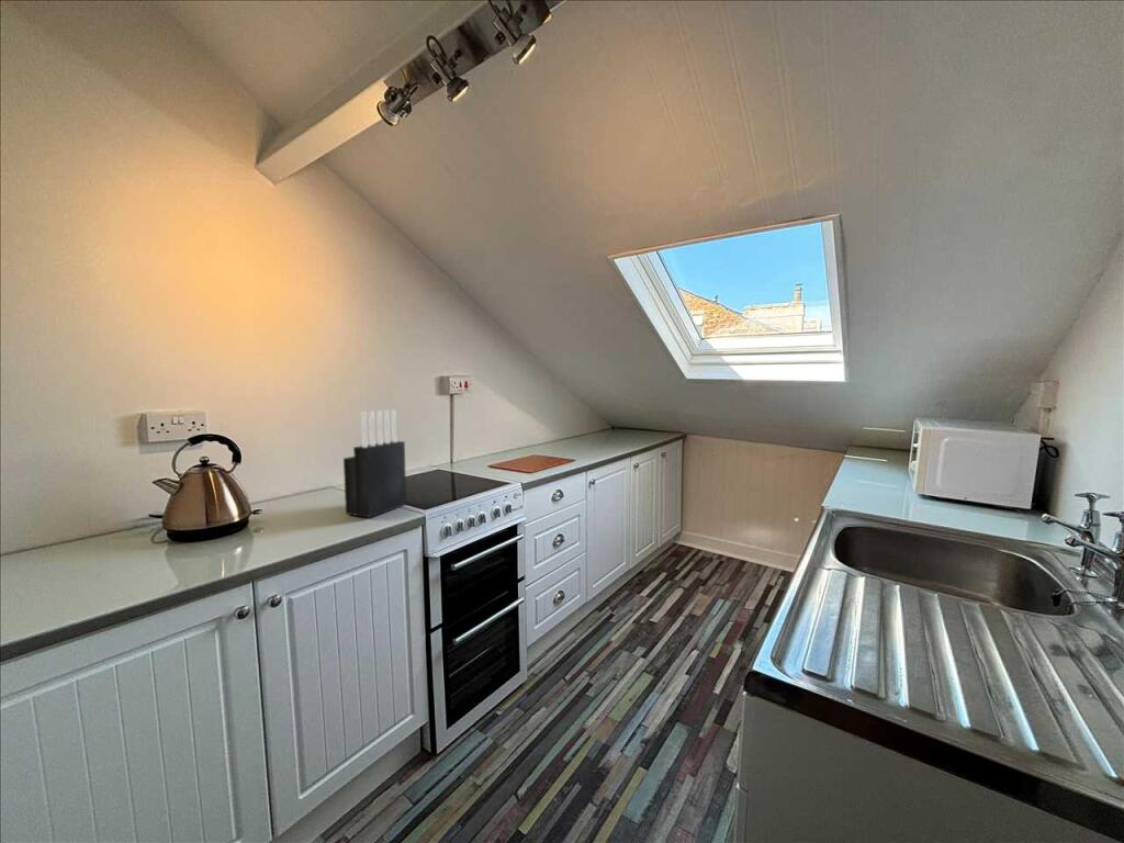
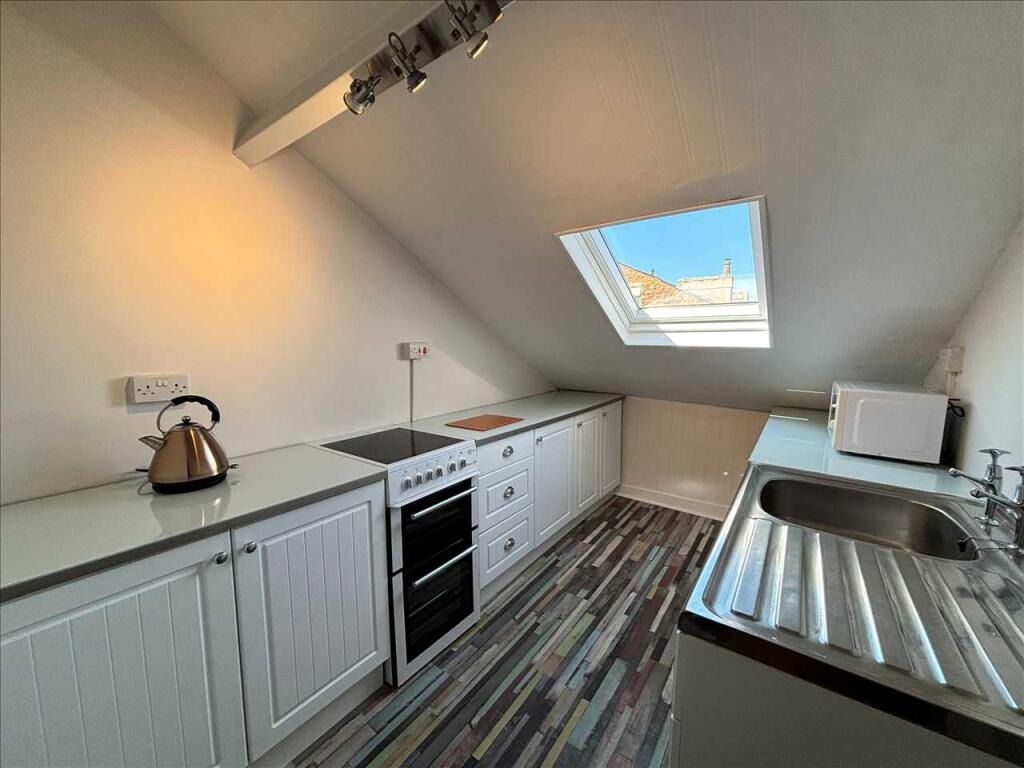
- knife block [342,408,407,519]
